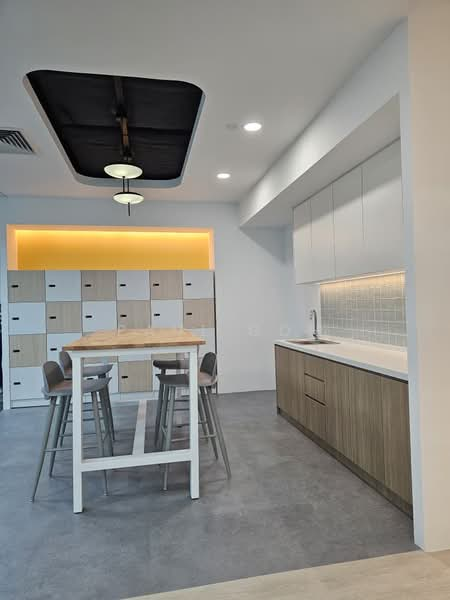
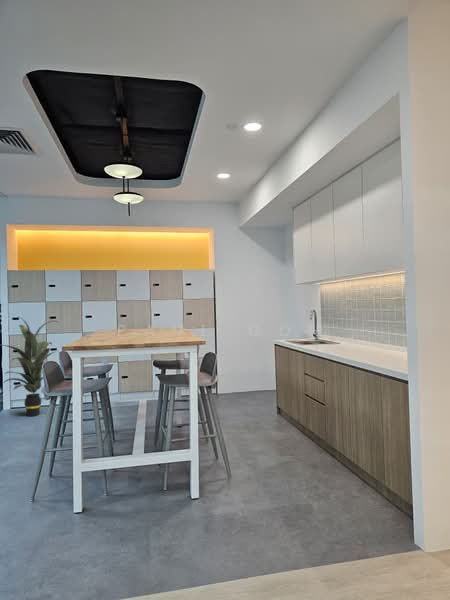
+ indoor plant [1,316,60,417]
